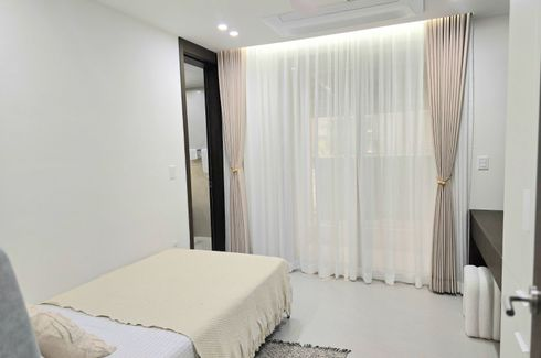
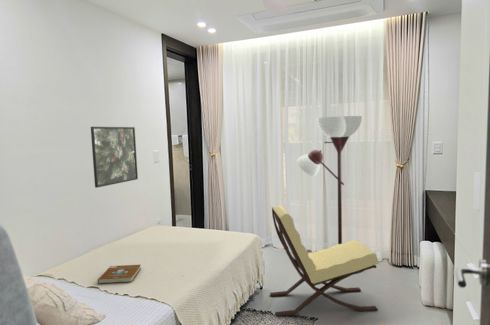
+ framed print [90,126,139,189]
+ floor lamp [296,115,364,275]
+ lounge chair [269,204,380,318]
+ book [97,264,142,284]
